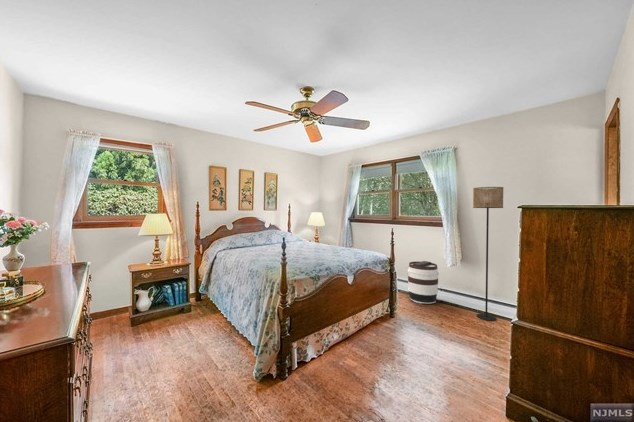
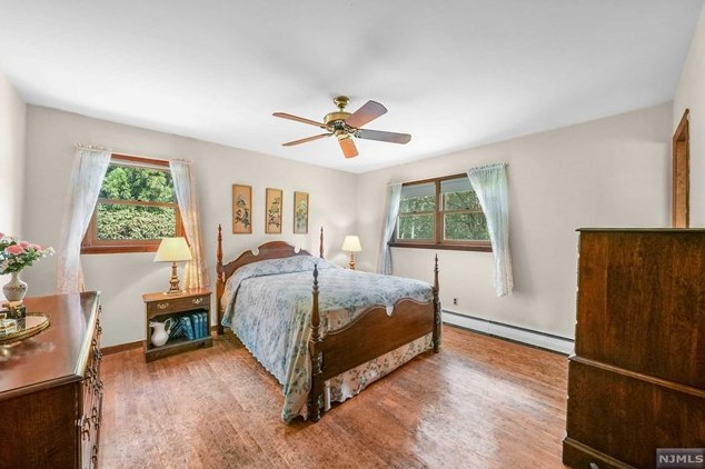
- barrel [407,260,440,305]
- floor lamp [472,186,504,322]
